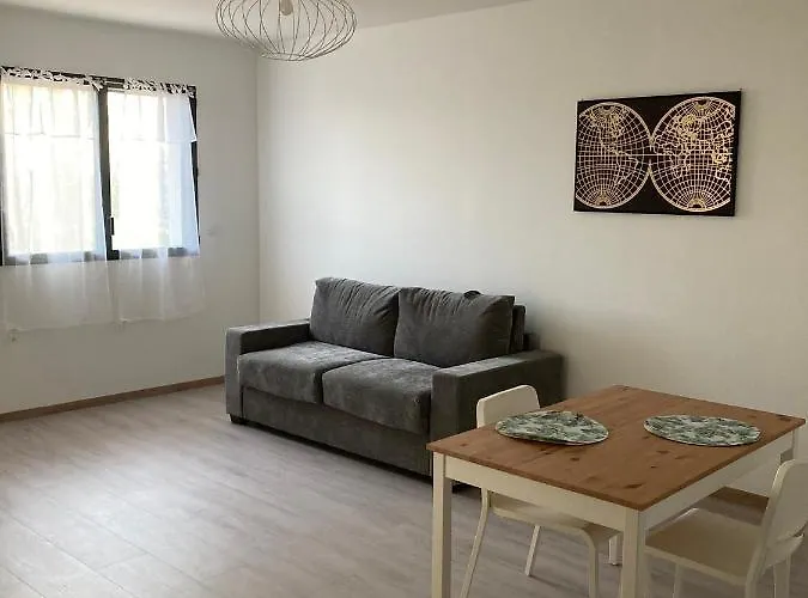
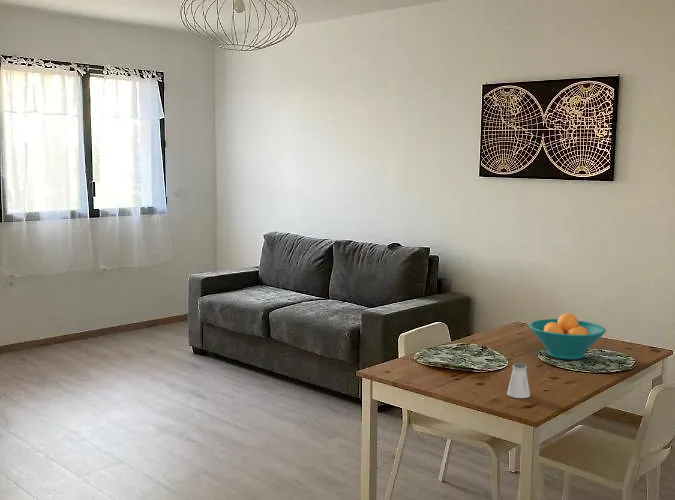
+ fruit bowl [528,312,607,360]
+ saltshaker [506,362,531,399]
